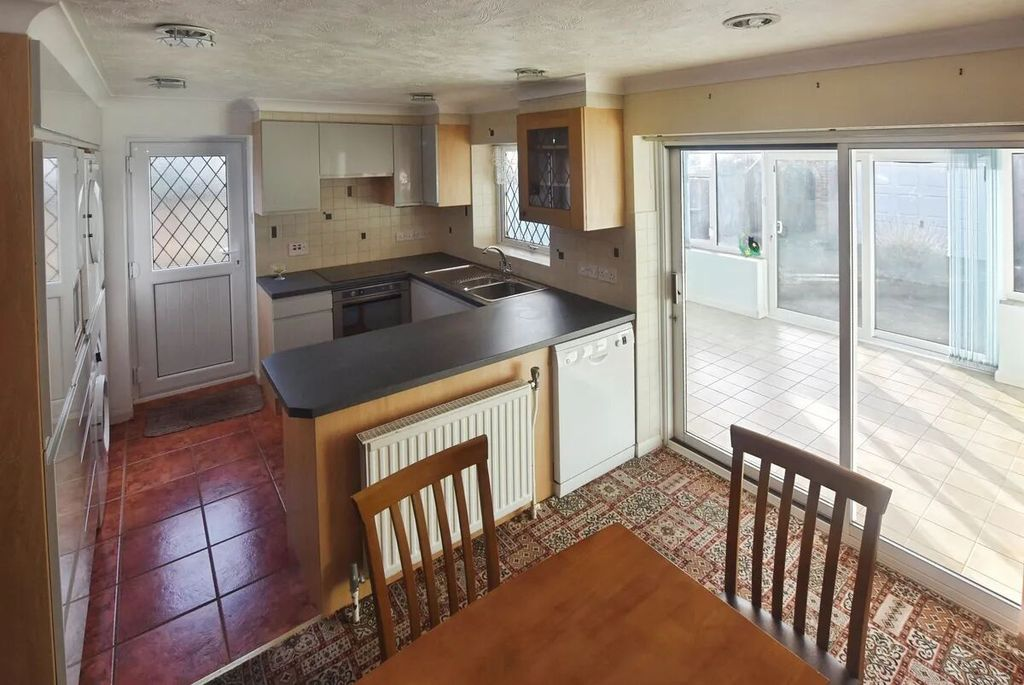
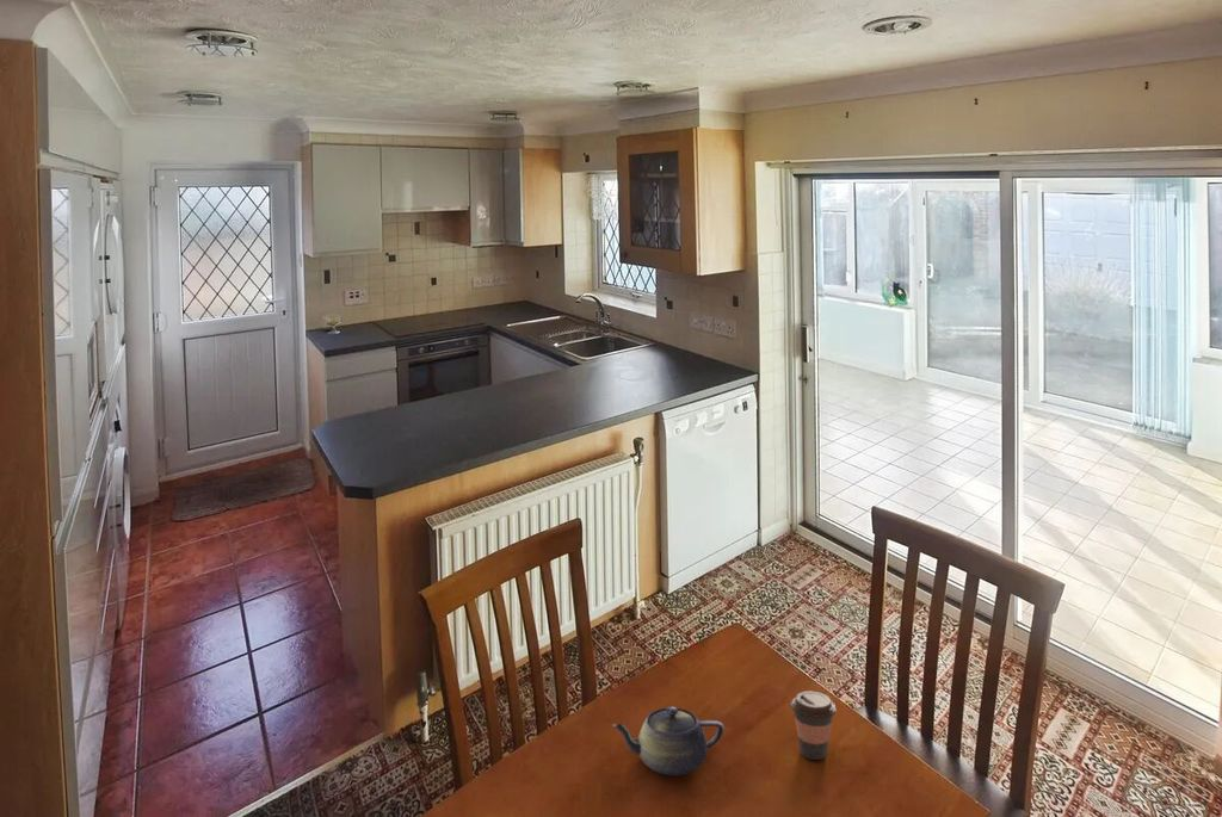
+ coffee cup [790,691,838,761]
+ teapot [611,706,726,778]
